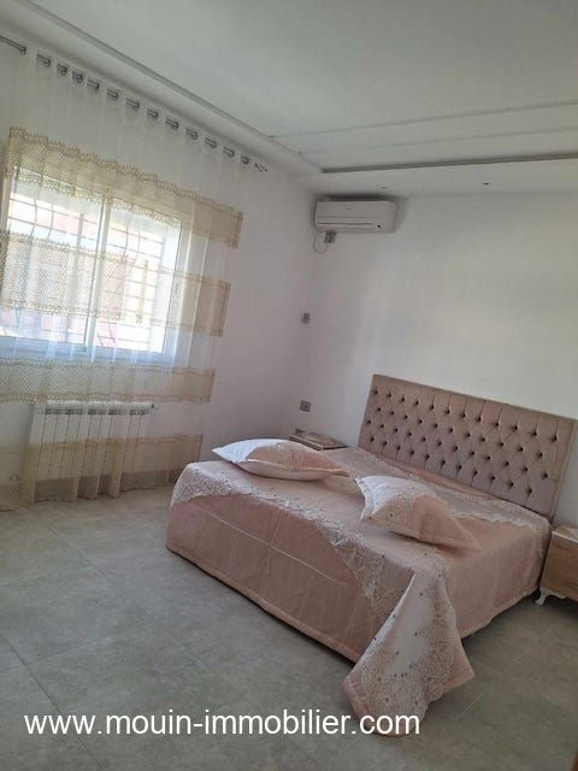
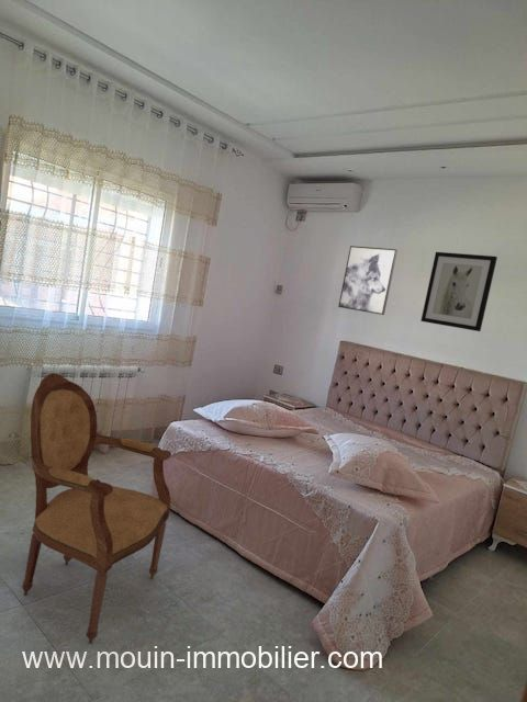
+ wall art [337,245,399,316]
+ wall art [419,251,498,332]
+ armchair [21,373,172,645]
